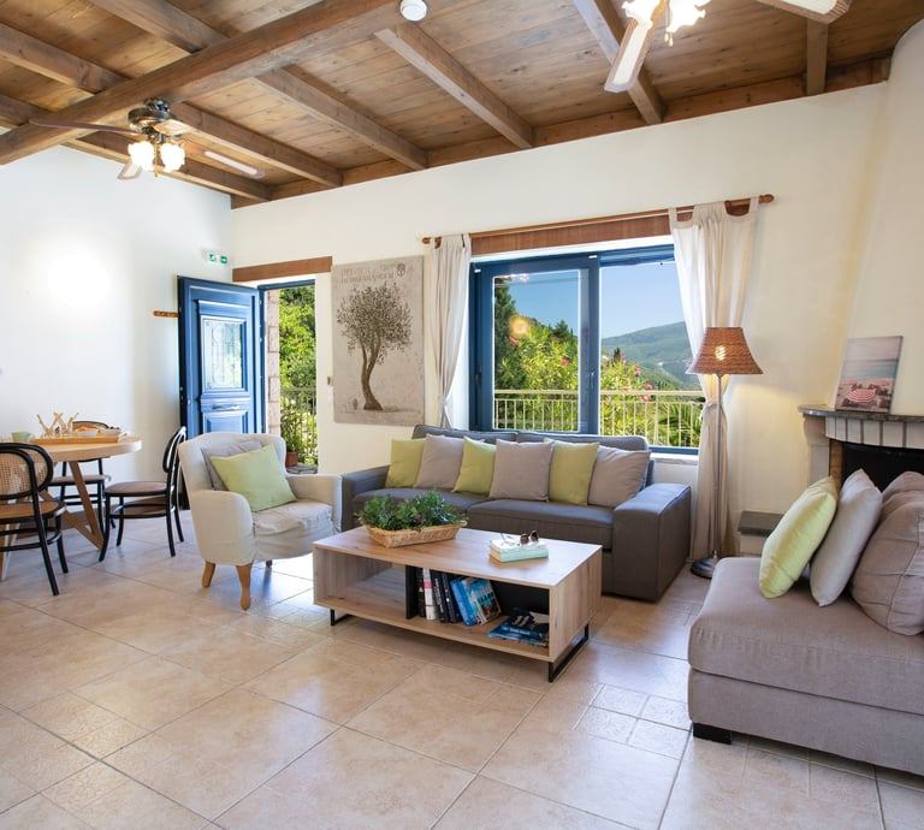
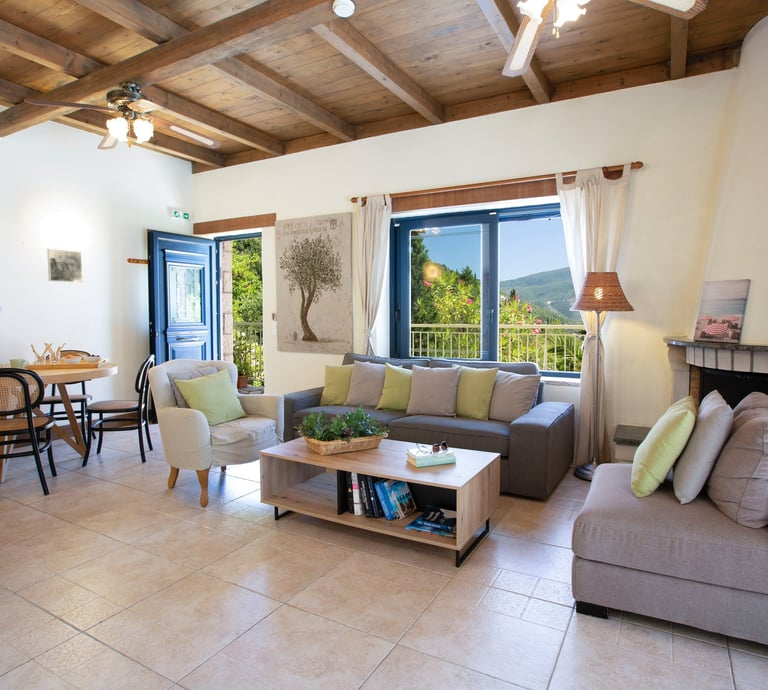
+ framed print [46,248,83,284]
